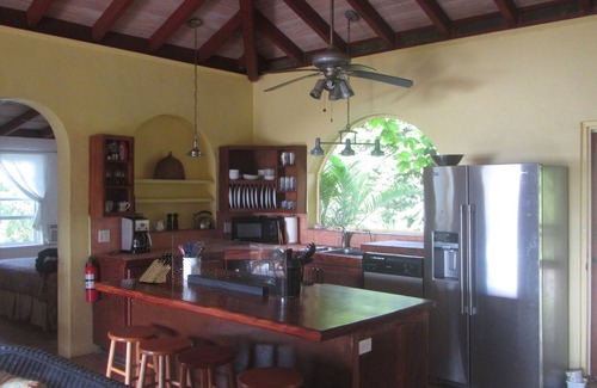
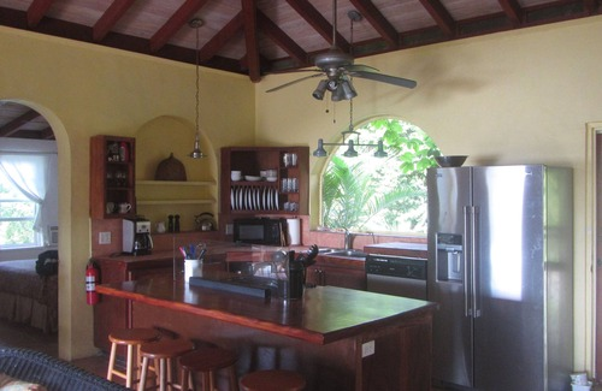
- knife block [139,252,174,284]
